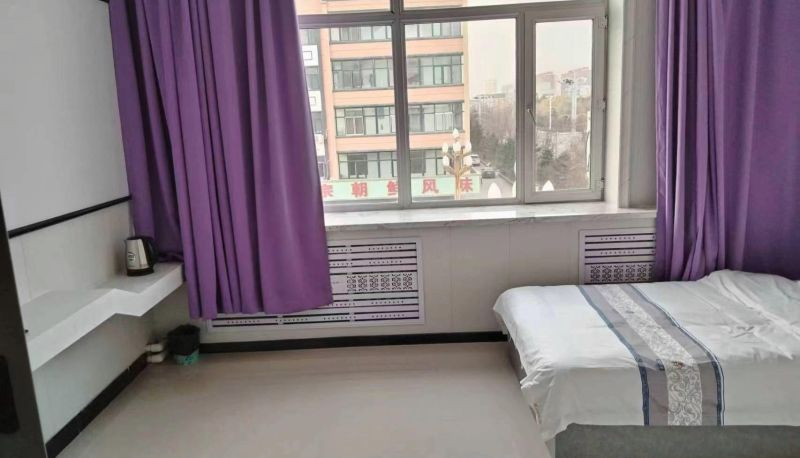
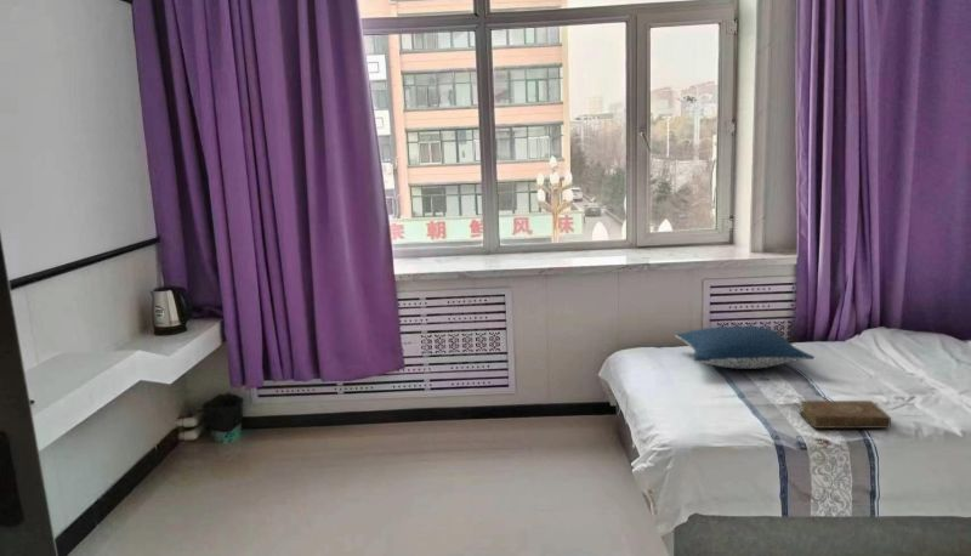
+ book [797,399,892,430]
+ pillow [674,325,816,370]
